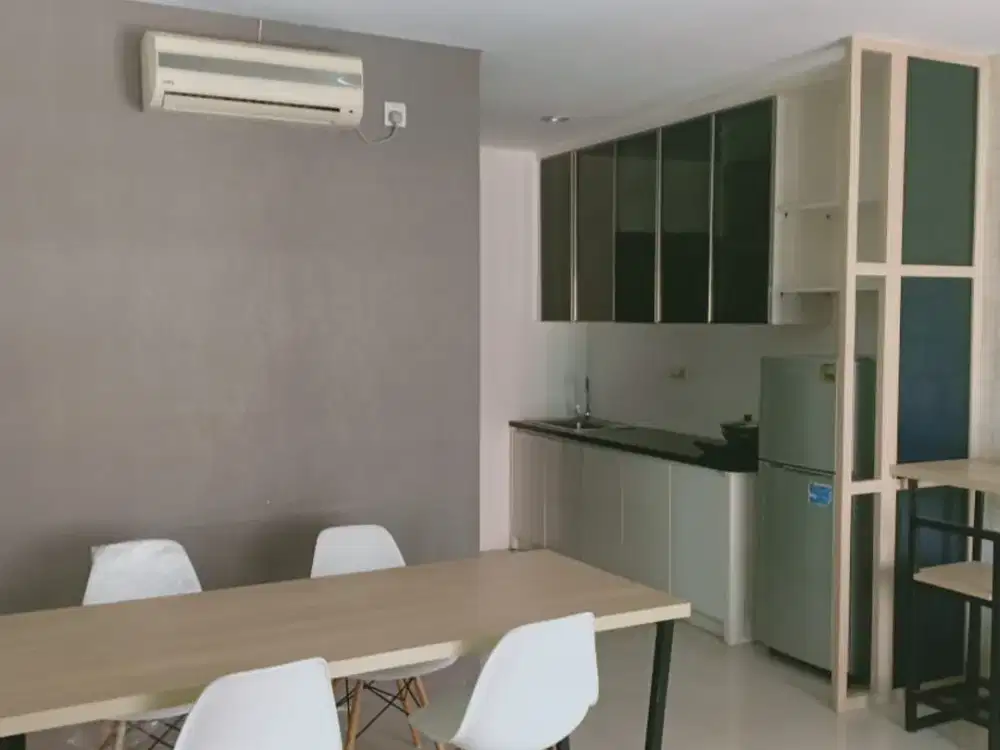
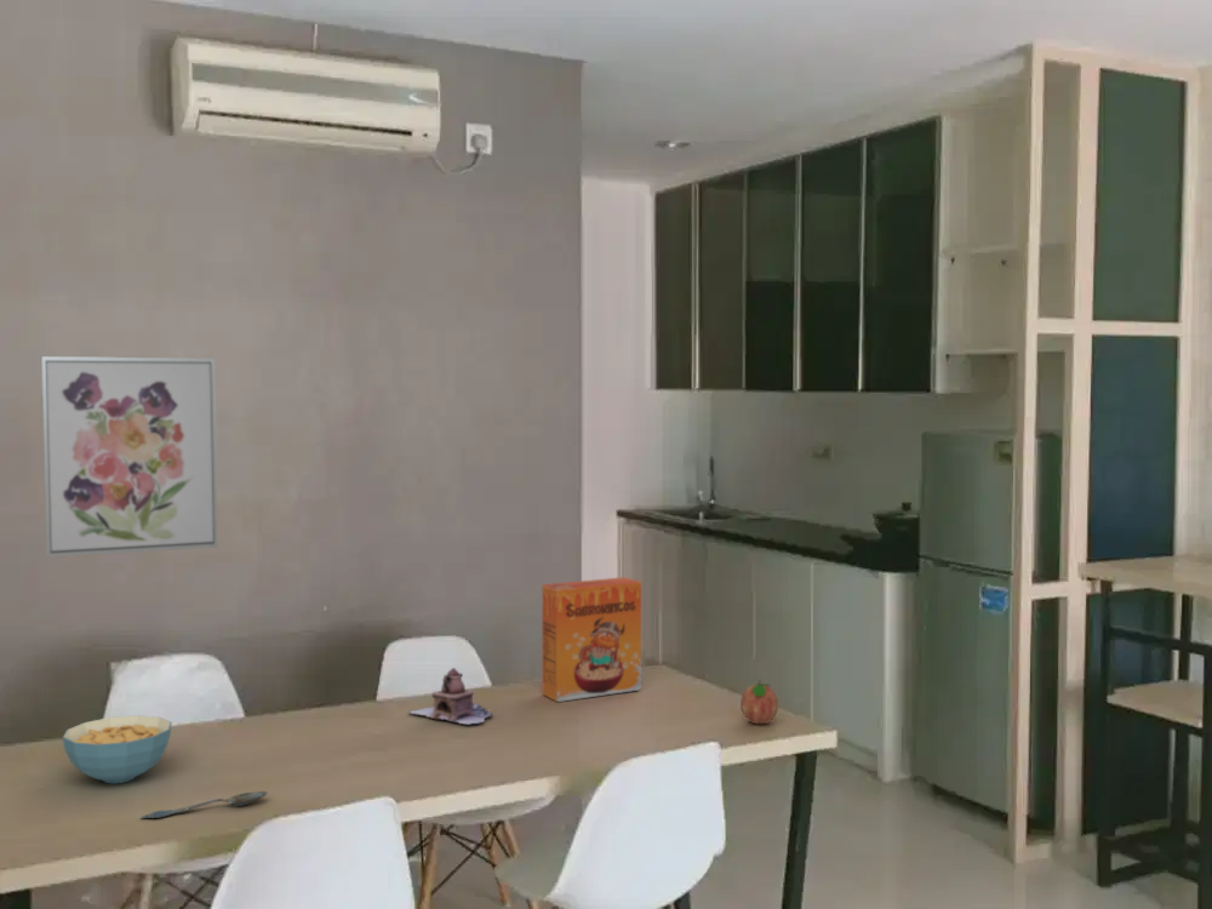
+ spoon [139,790,269,821]
+ wall art [40,355,219,559]
+ cereal box [541,576,642,703]
+ teapot [407,667,493,726]
+ cereal bowl [62,714,173,784]
+ fruit [739,679,779,725]
